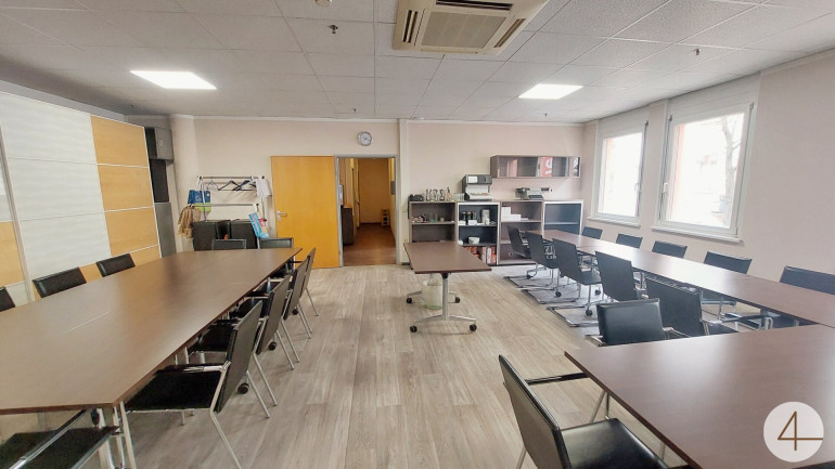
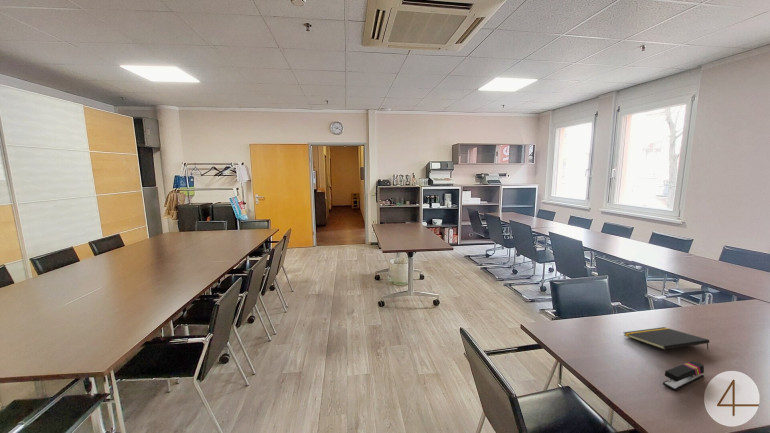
+ stapler [662,360,705,392]
+ notepad [622,326,710,351]
